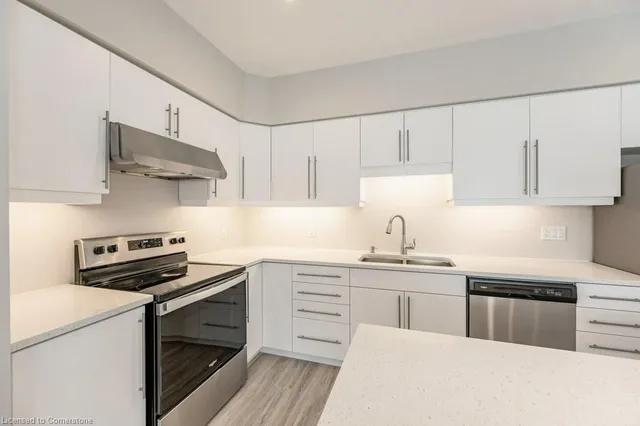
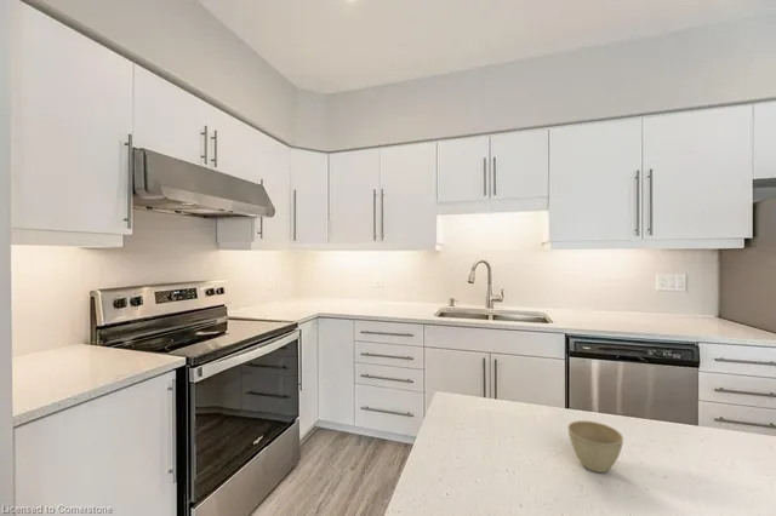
+ flower pot [566,419,624,474]
